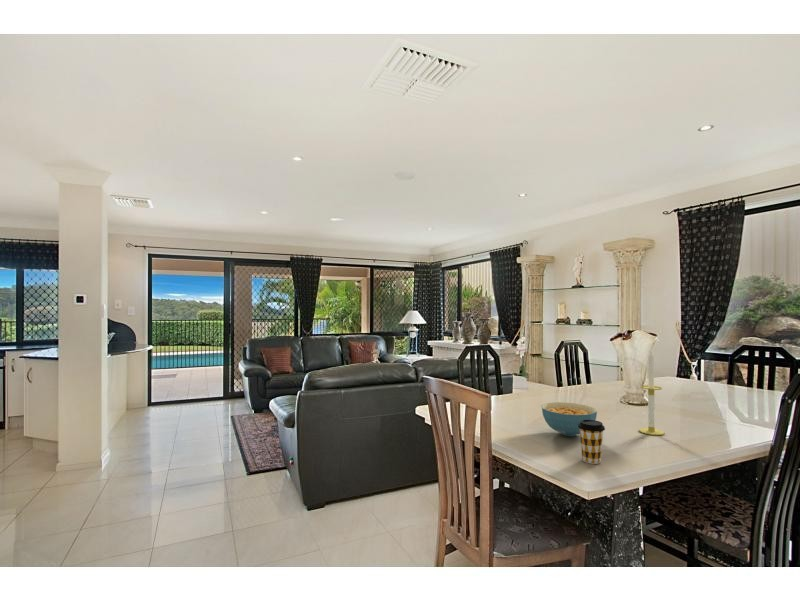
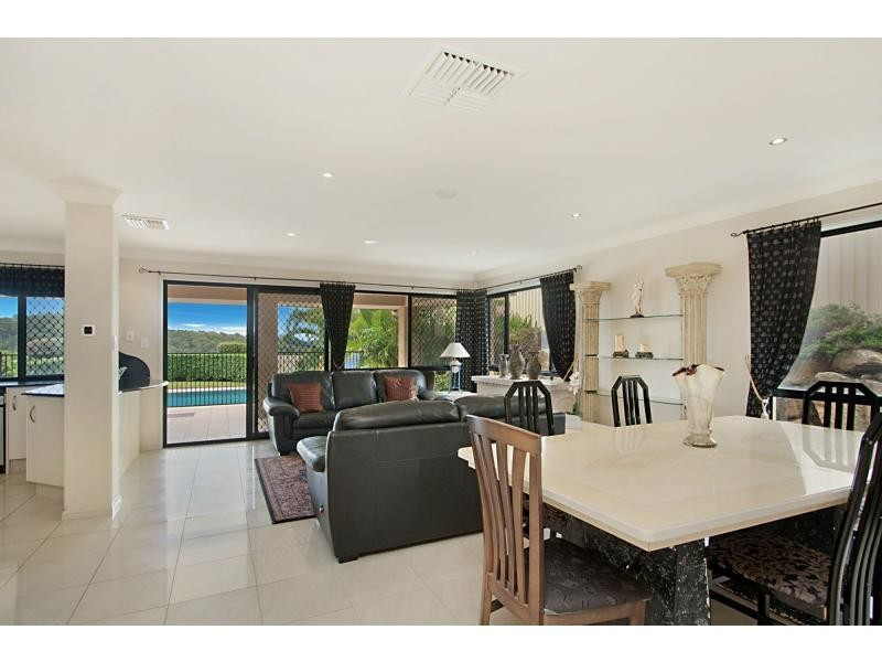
- cereal bowl [541,401,598,437]
- candle [638,350,665,436]
- coffee cup [578,420,606,465]
